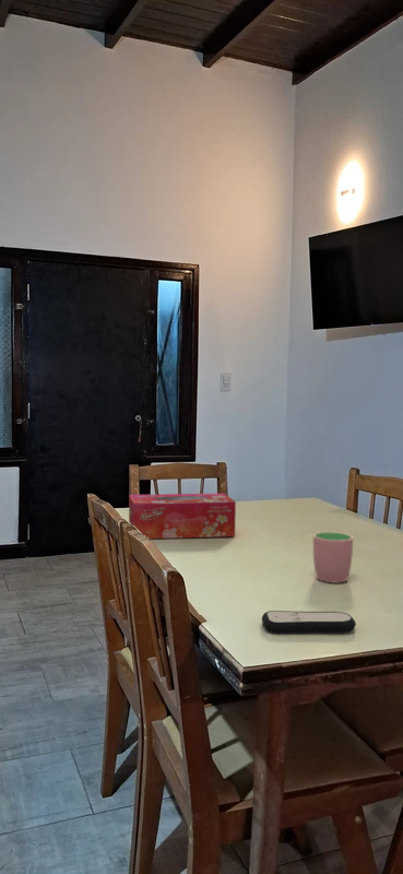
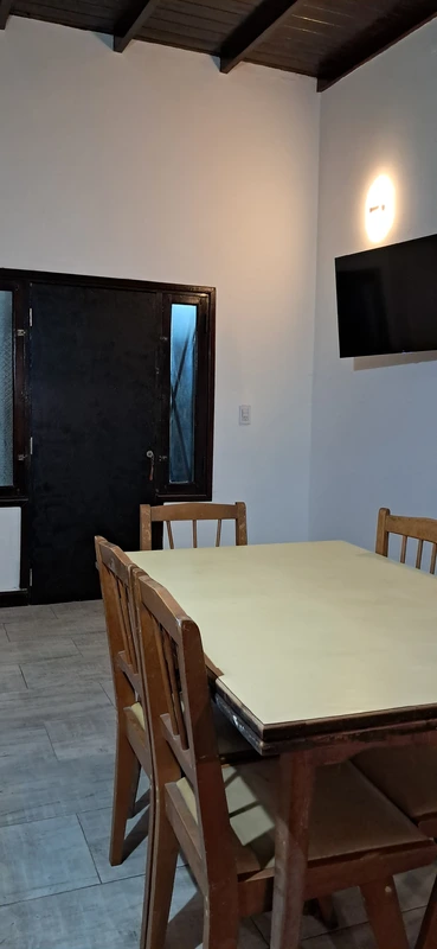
- remote control [261,610,357,635]
- cup [312,531,354,583]
- tissue box [128,493,237,540]
